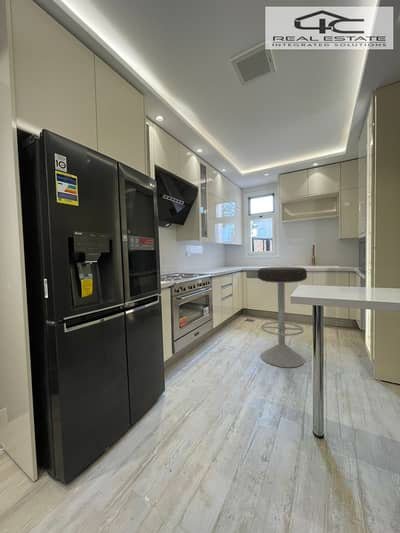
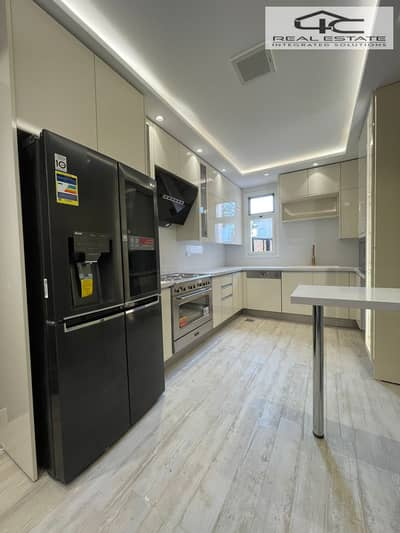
- bar stool [257,266,308,368]
